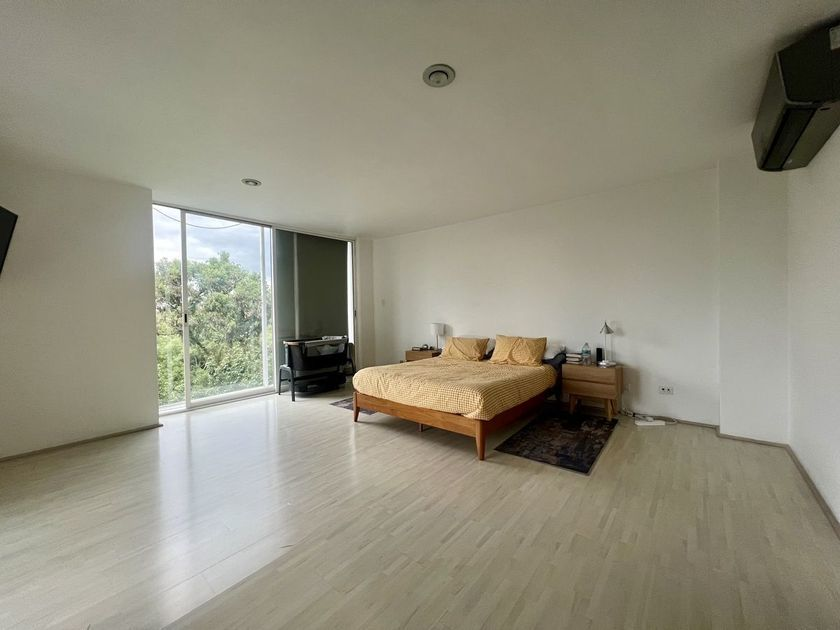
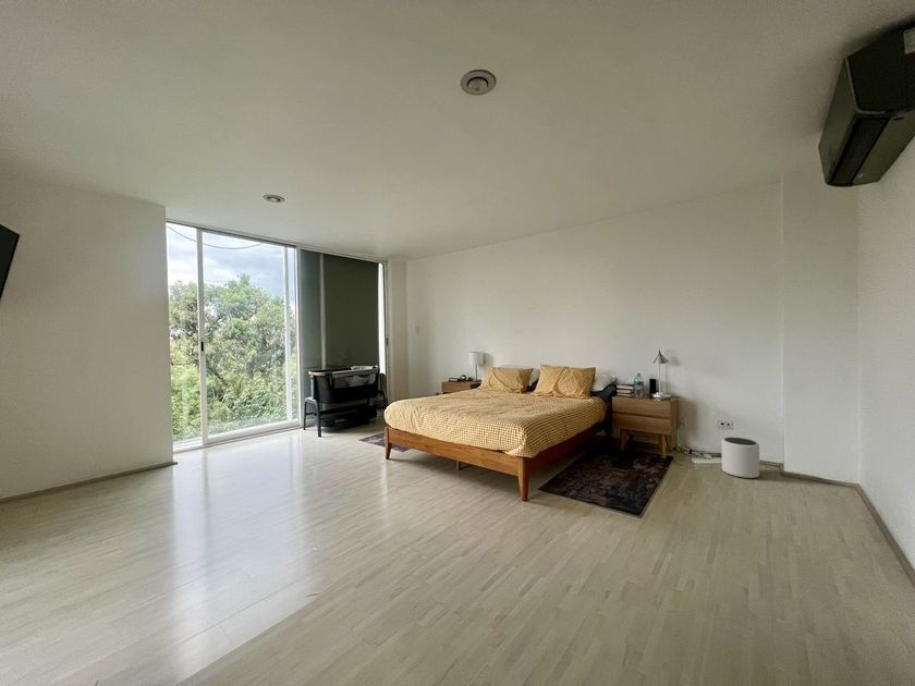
+ plant pot [721,437,760,479]
